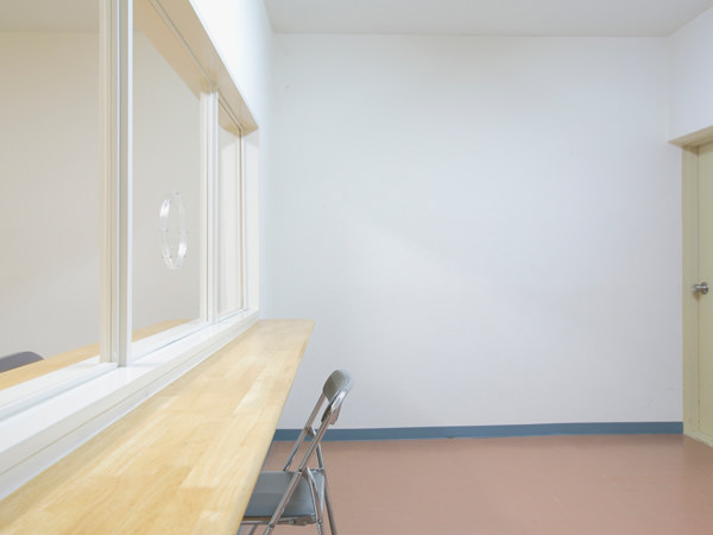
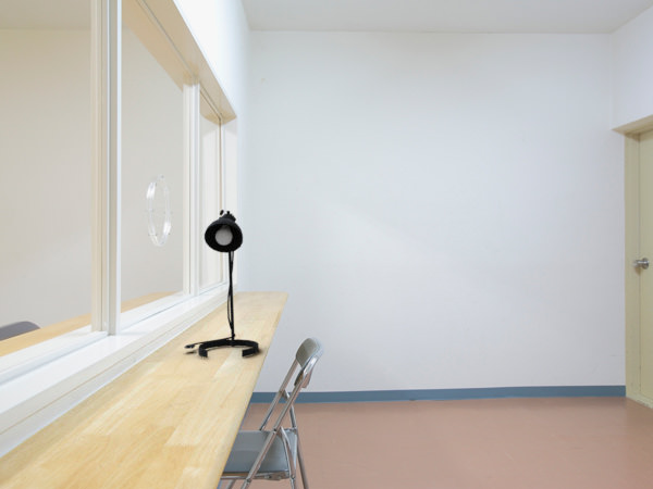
+ desk lamp [184,209,260,359]
